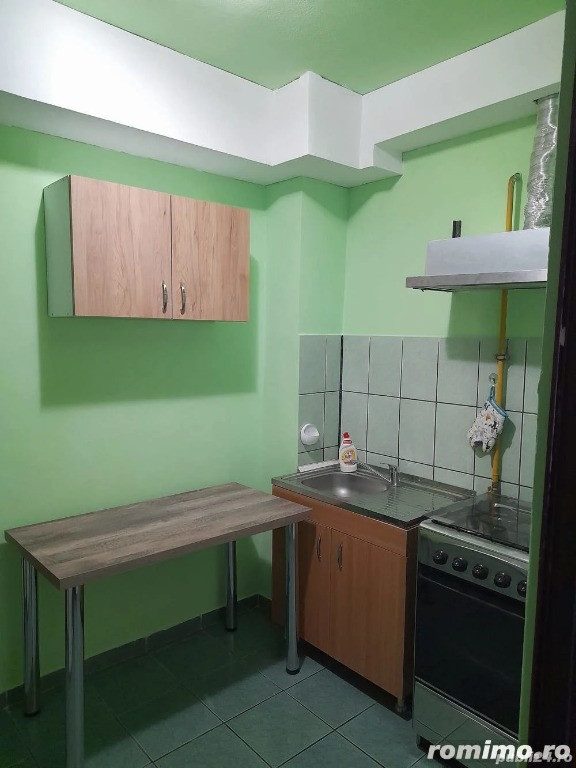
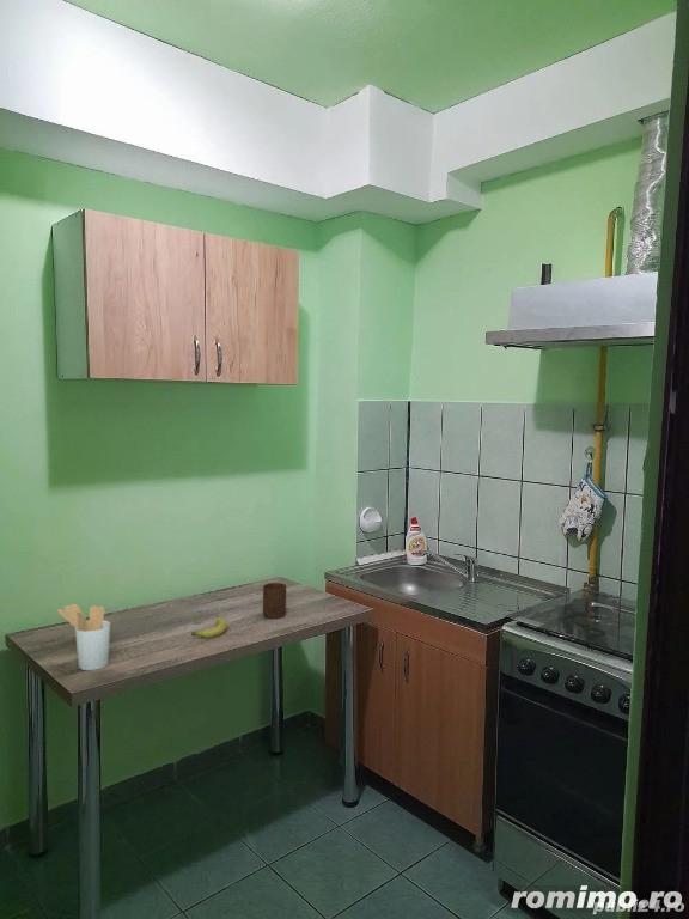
+ utensil holder [56,603,111,671]
+ cup [262,582,287,620]
+ fruit [190,615,228,639]
